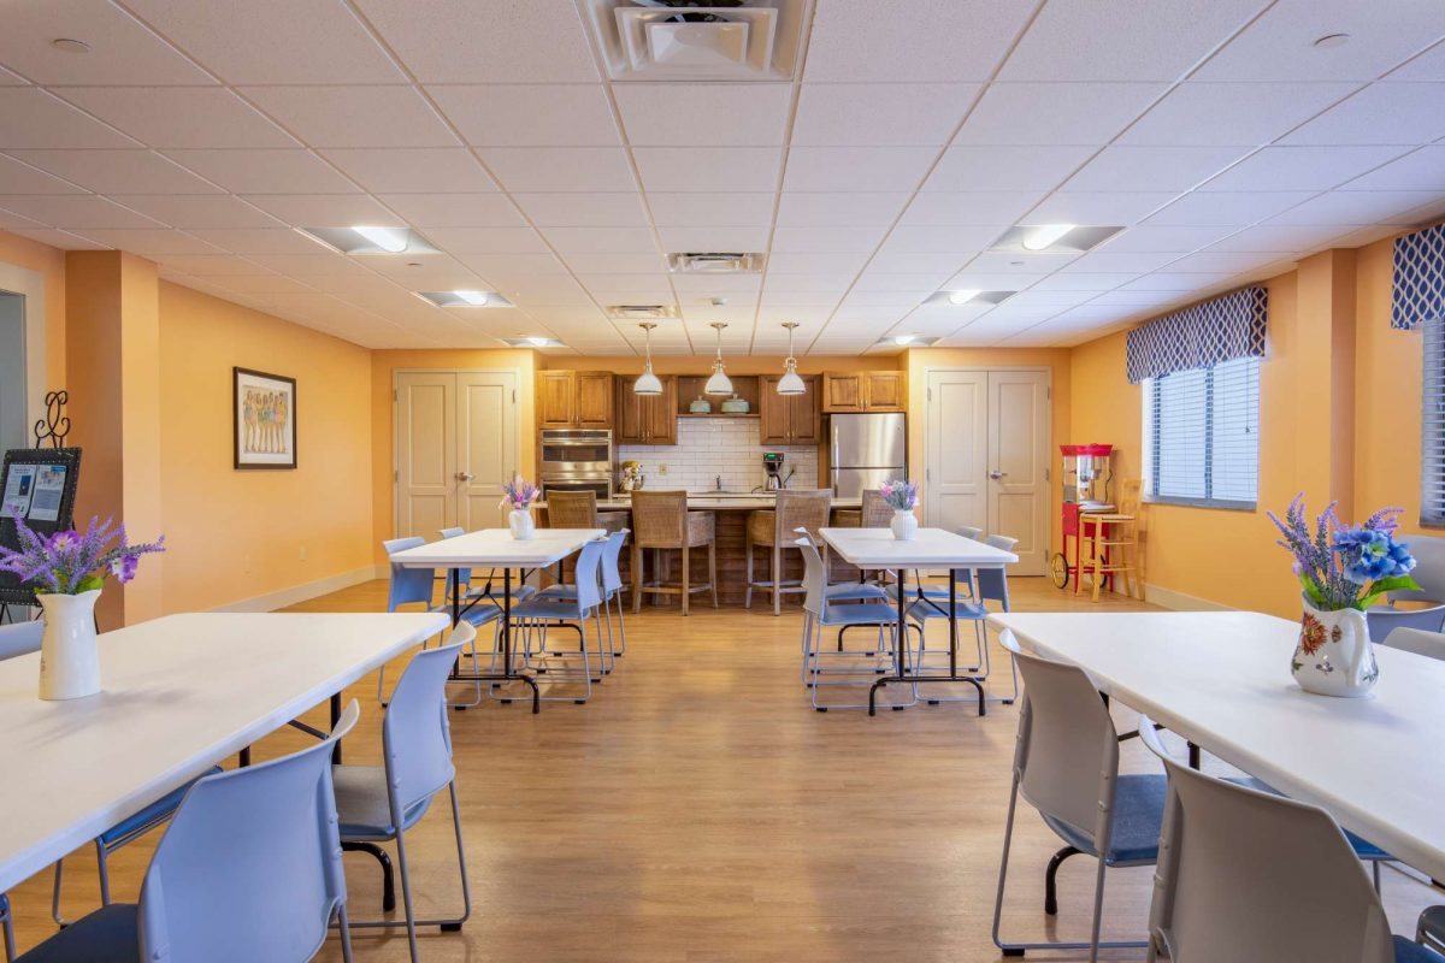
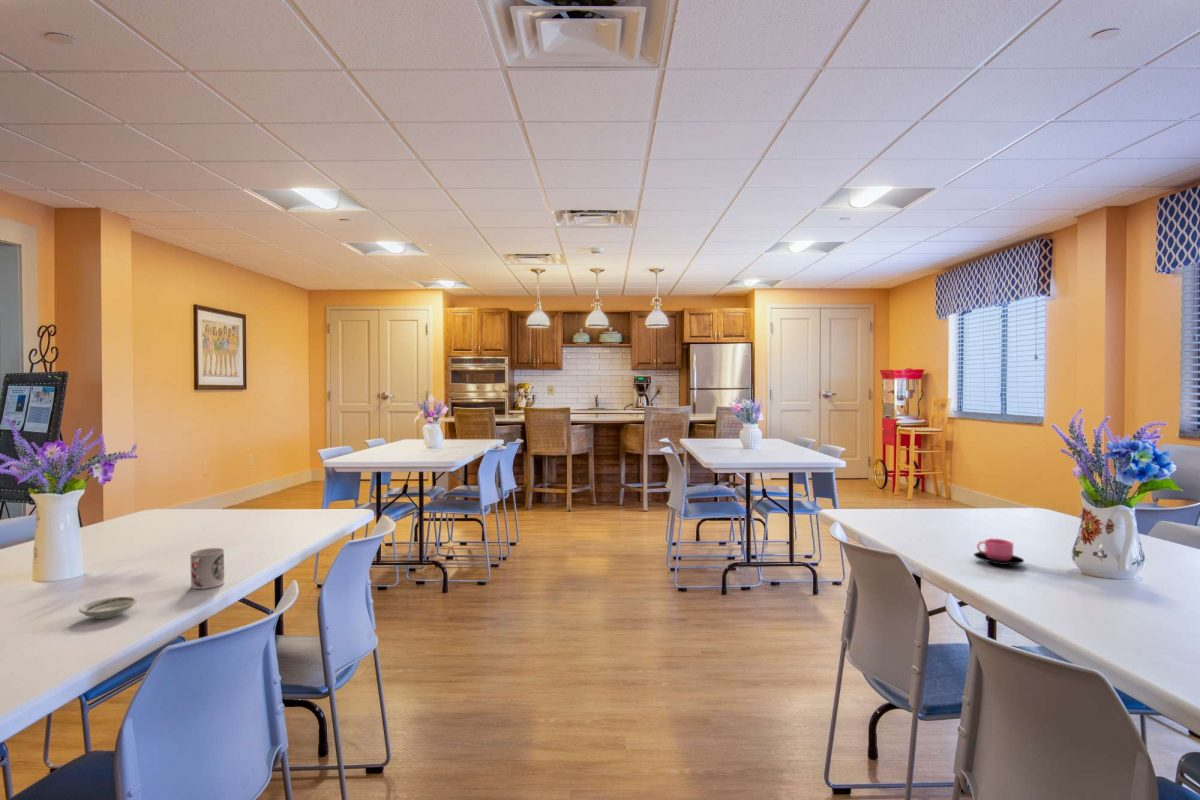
+ cup [189,547,225,590]
+ saucer [78,596,137,620]
+ cup [973,537,1025,566]
